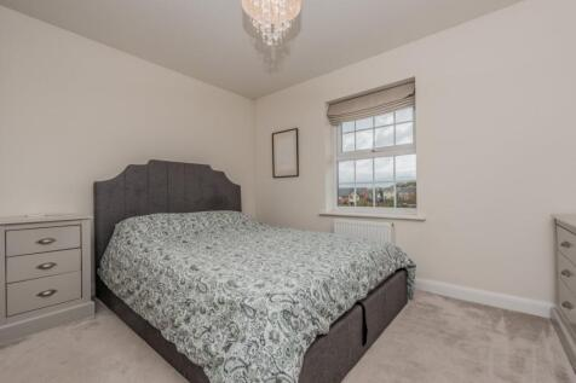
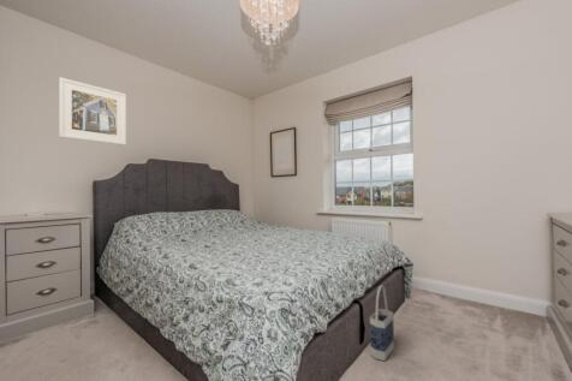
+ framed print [58,77,127,147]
+ bag [369,284,395,362]
